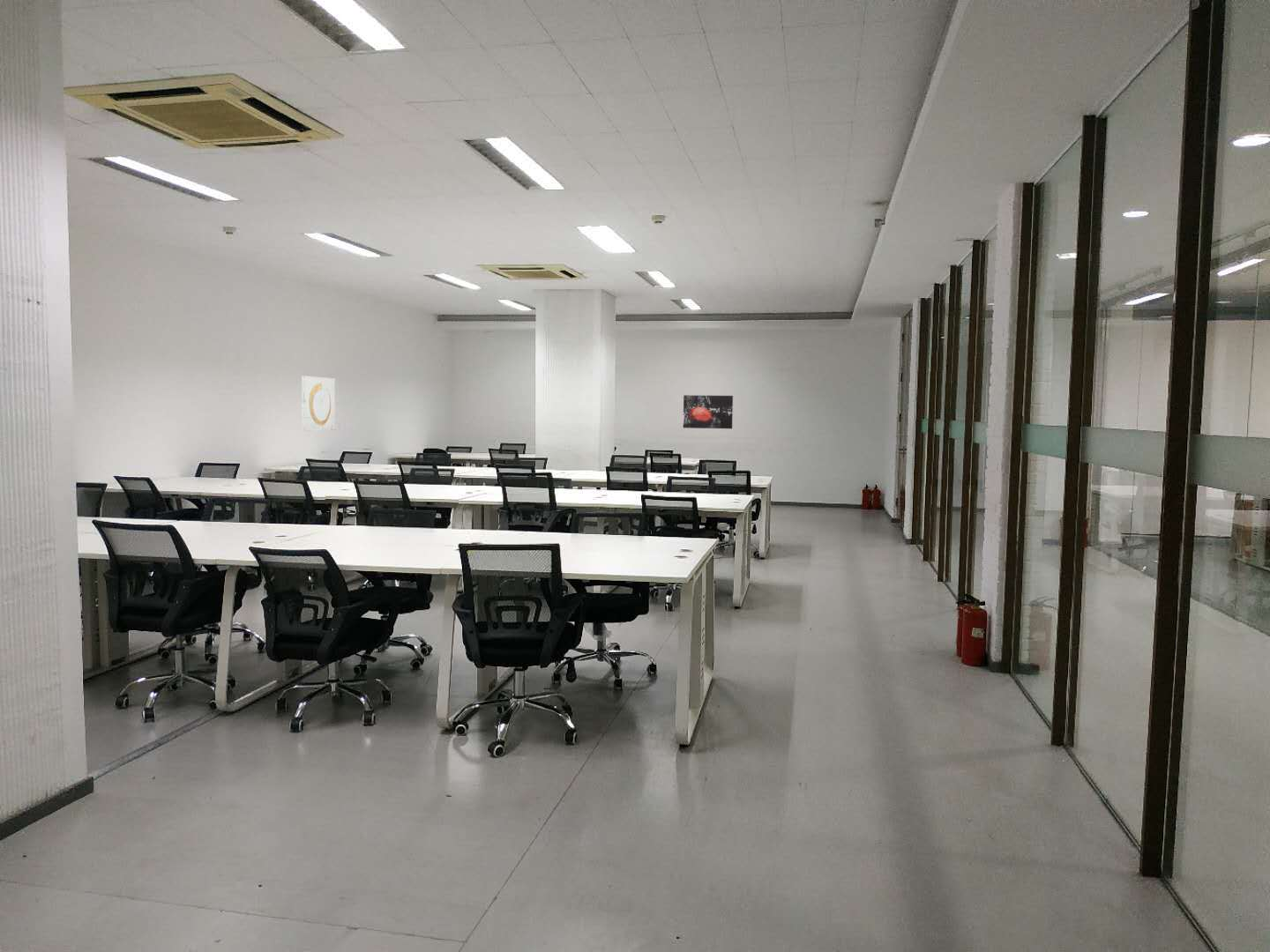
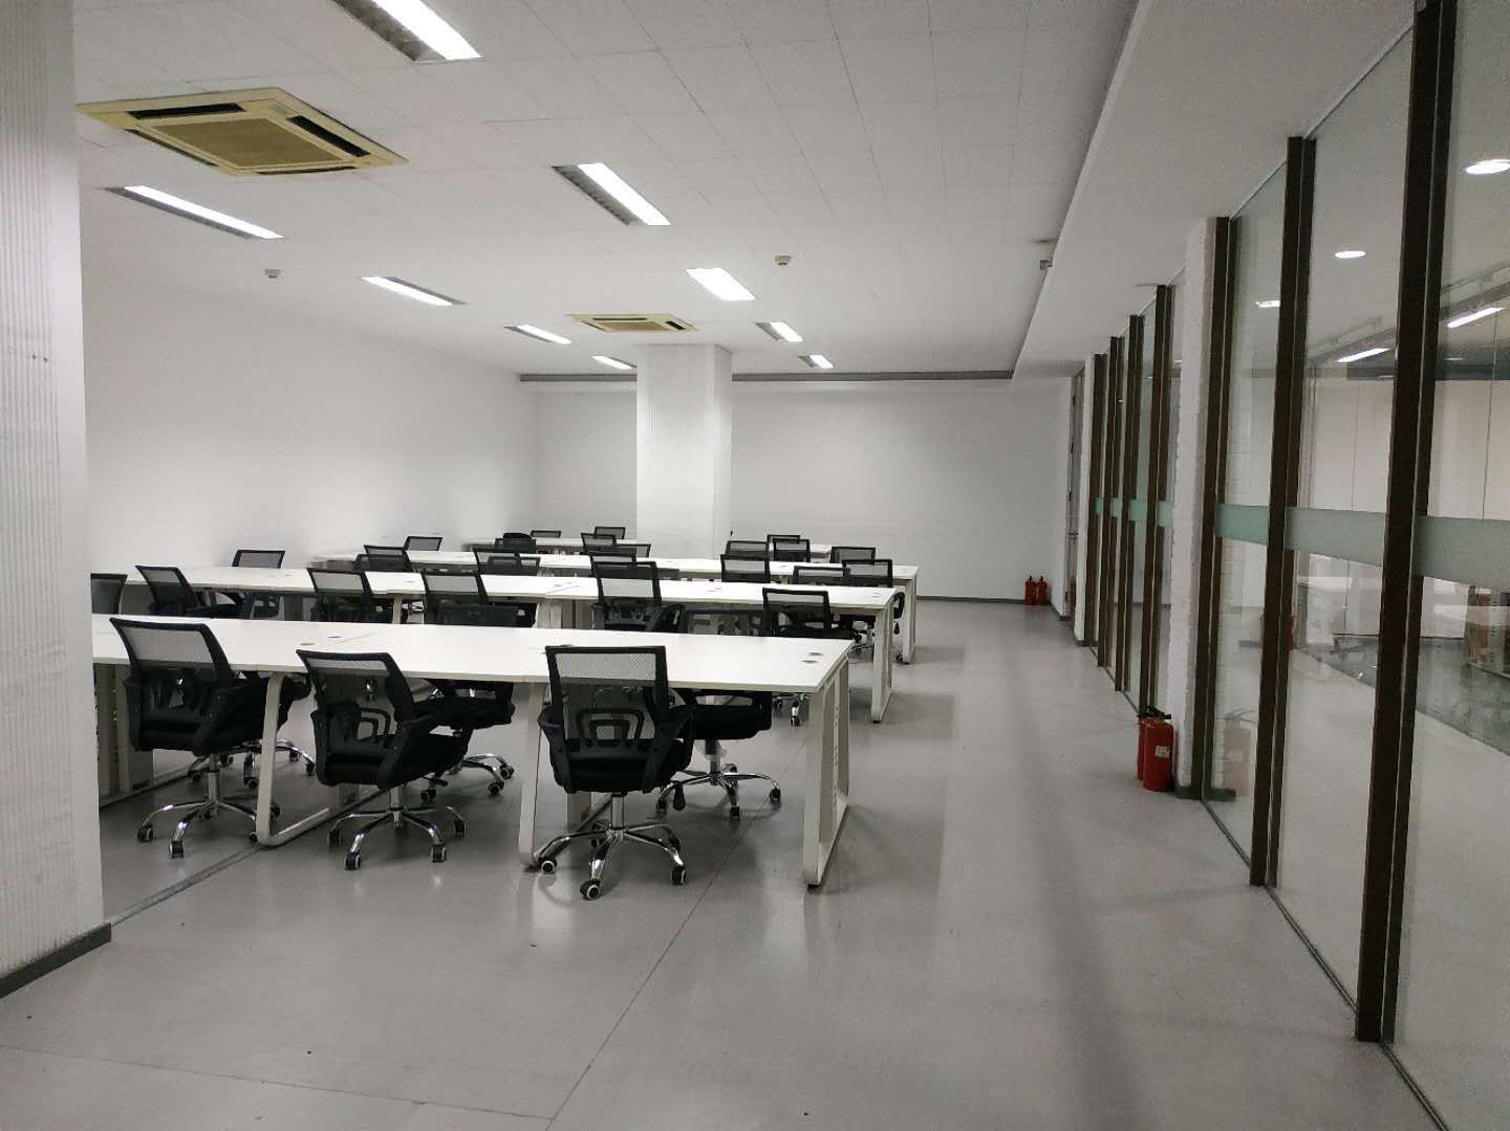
- wall art [301,376,336,432]
- wall art [683,394,734,429]
